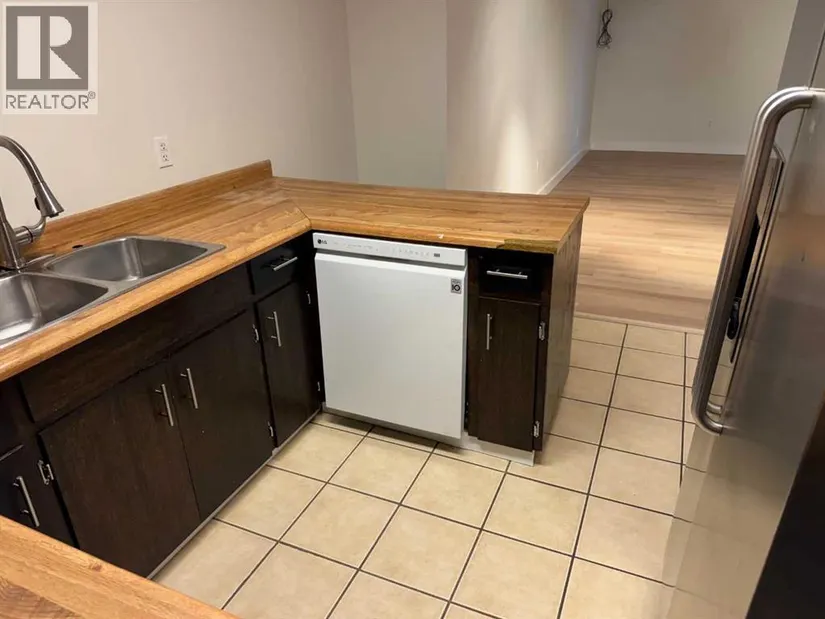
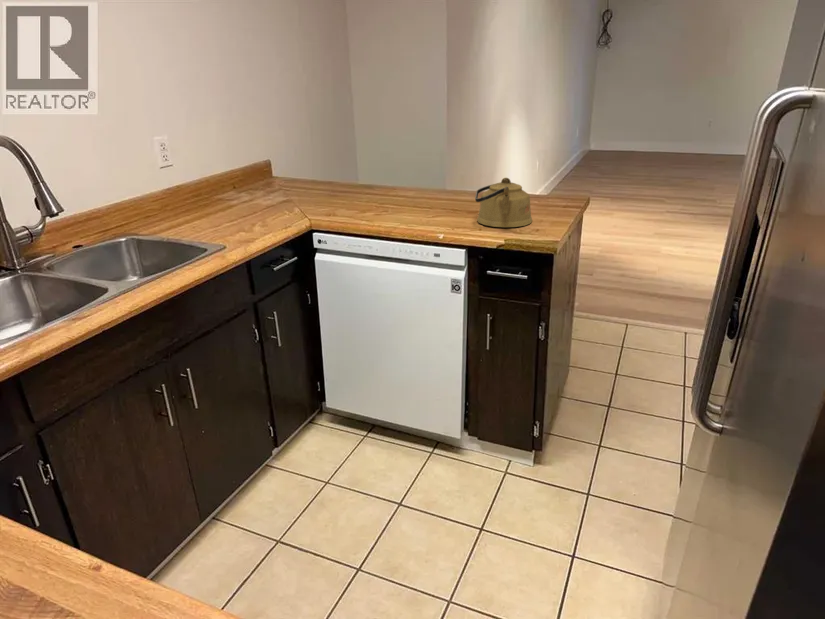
+ kettle [474,177,533,228]
